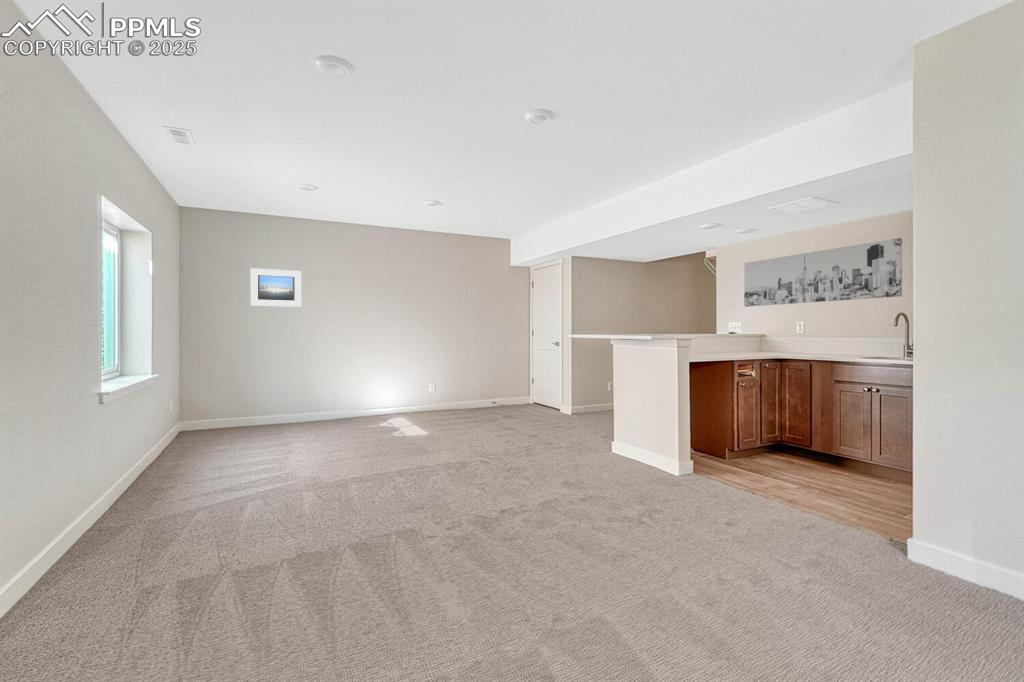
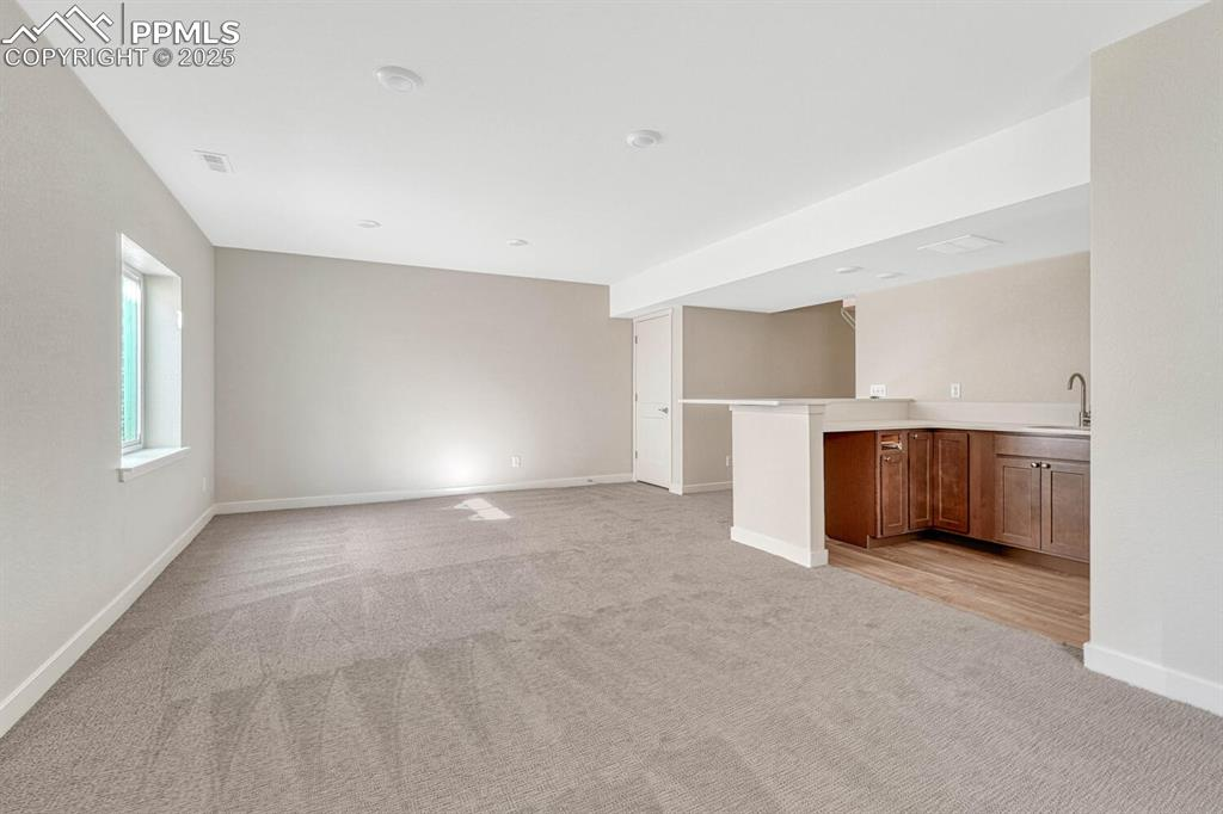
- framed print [250,267,302,308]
- wall art [743,237,903,308]
